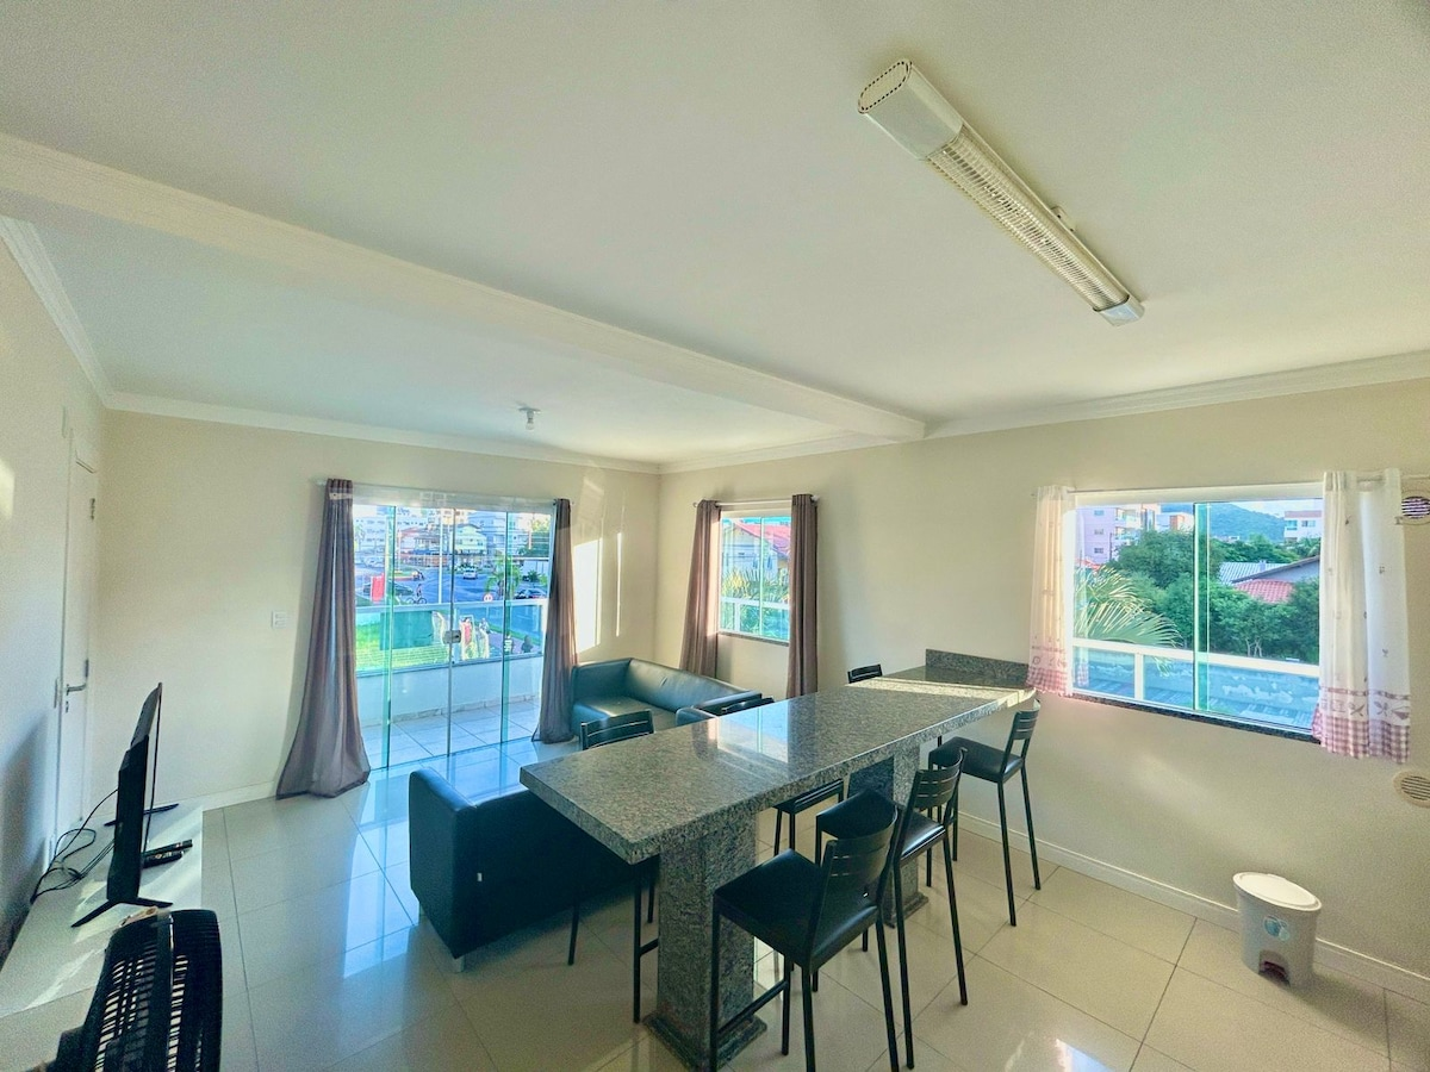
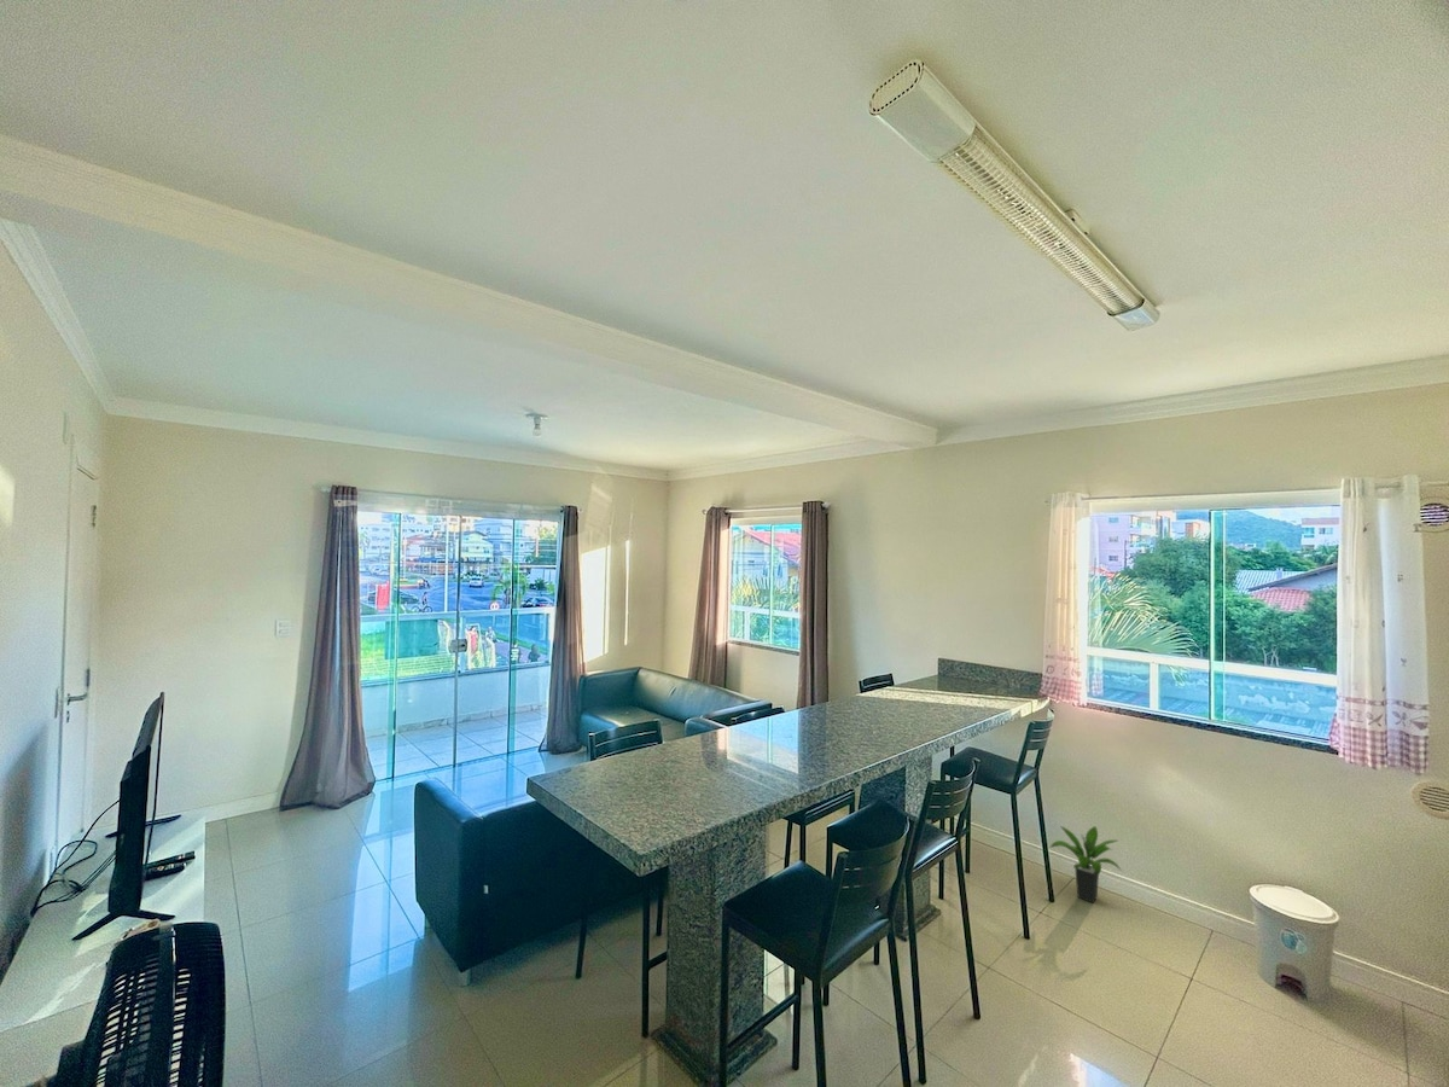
+ potted plant [1049,825,1123,903]
